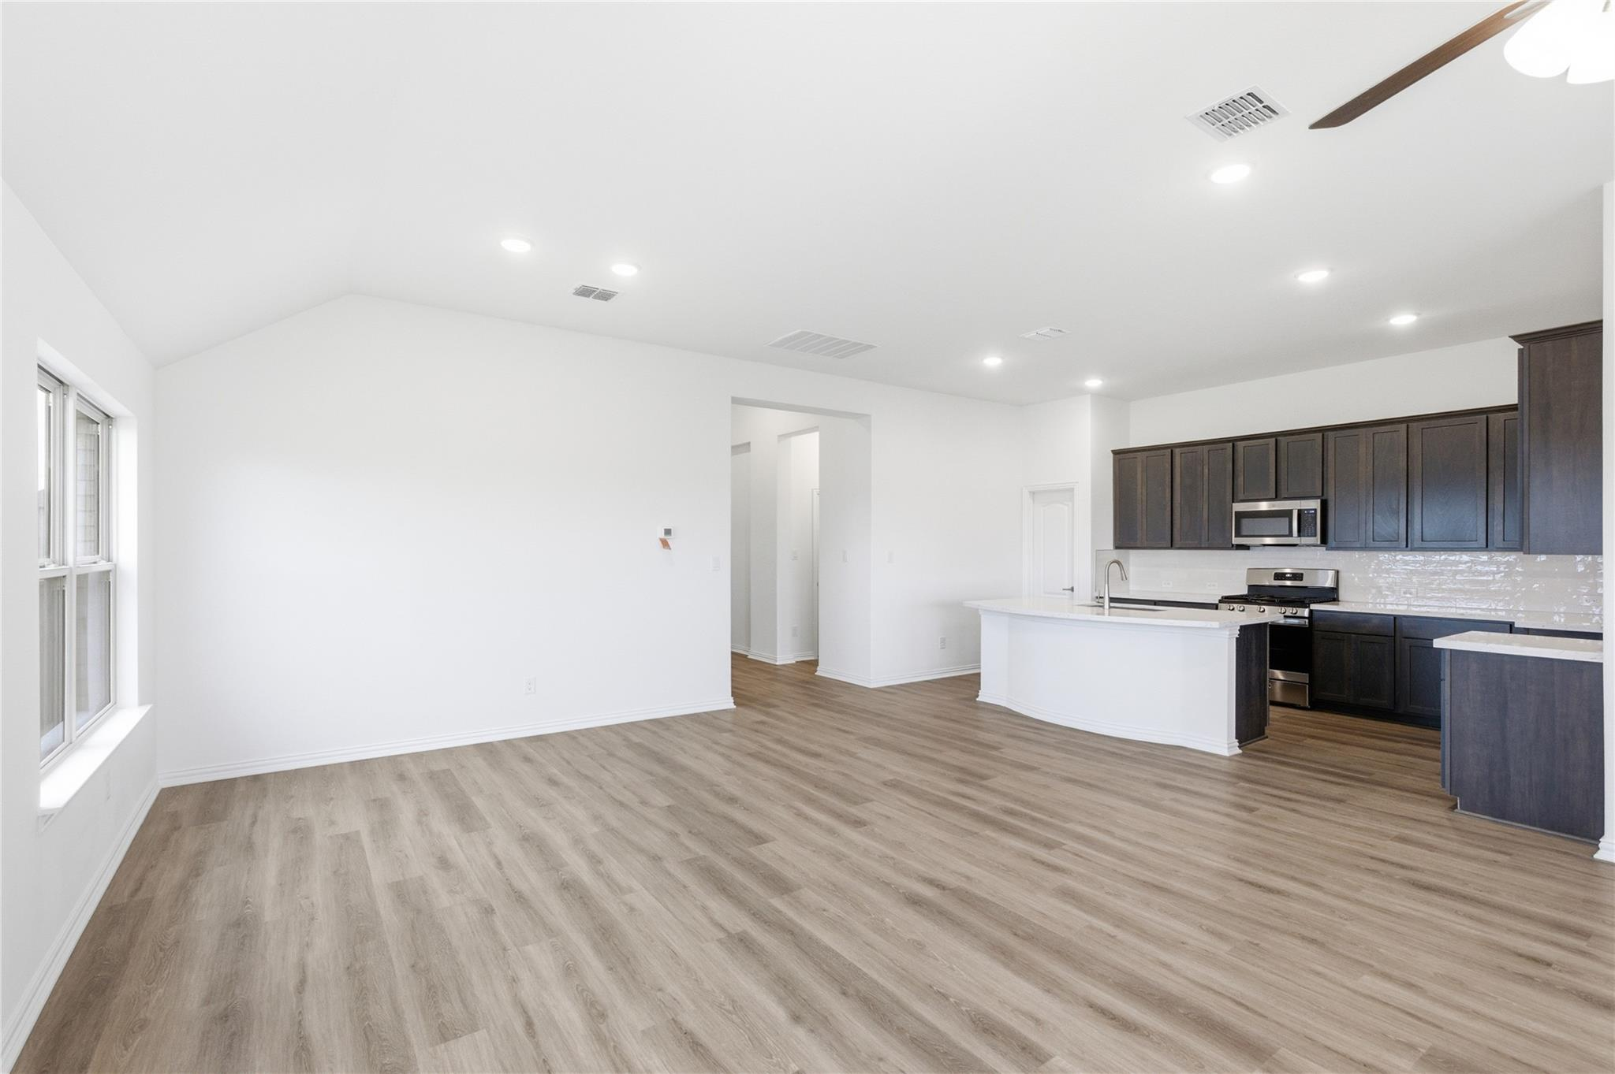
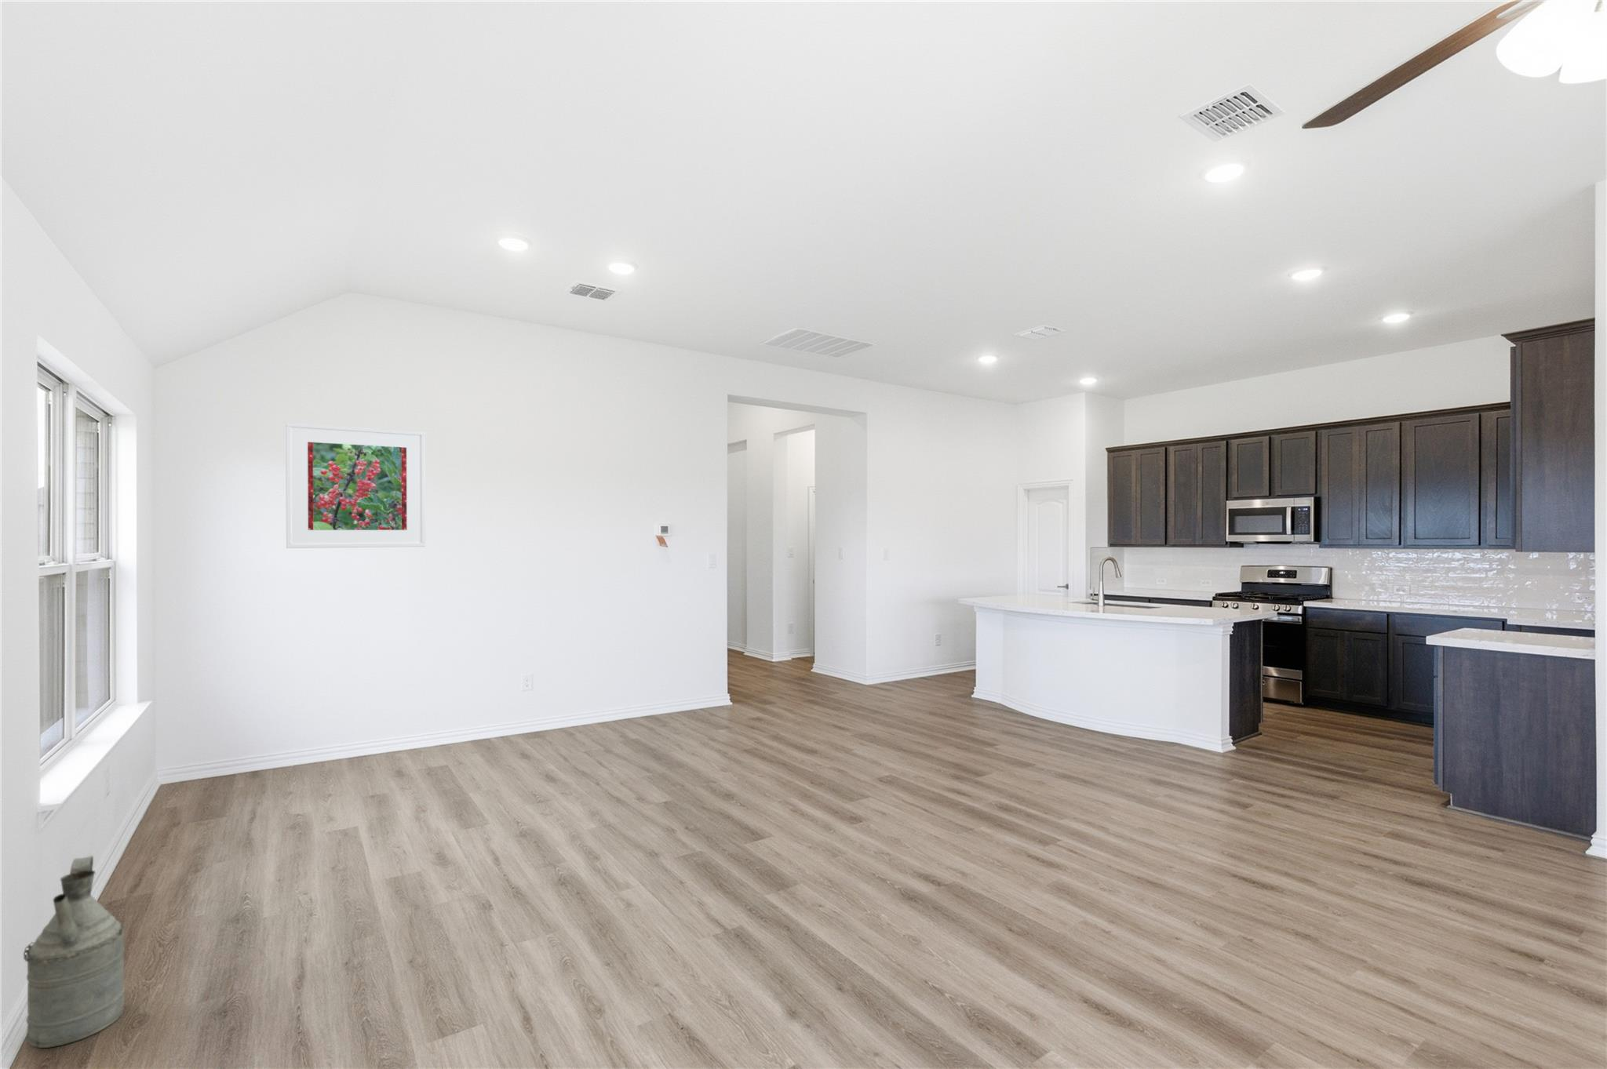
+ watering can [23,855,126,1049]
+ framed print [285,422,426,549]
